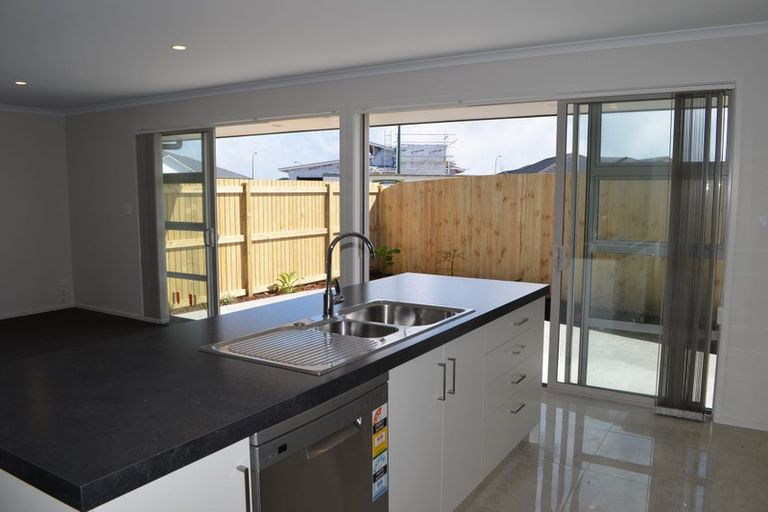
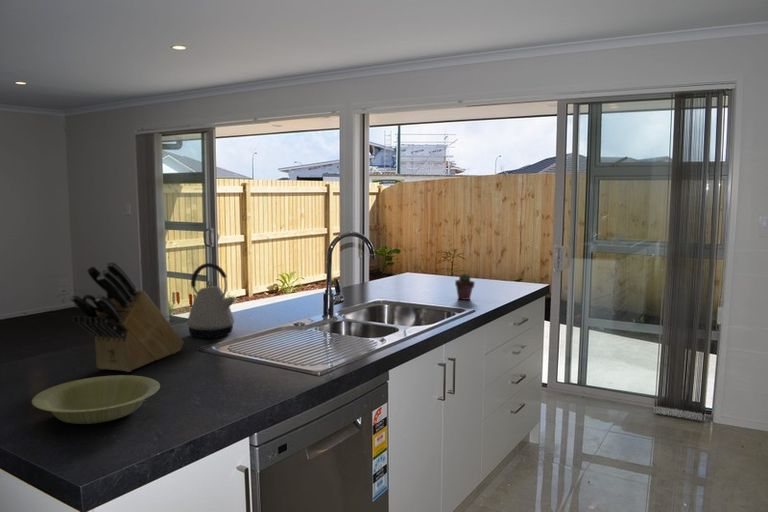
+ potted succulent [454,273,476,301]
+ bowl [31,374,161,425]
+ knife block [69,260,185,373]
+ kettle [186,262,236,339]
